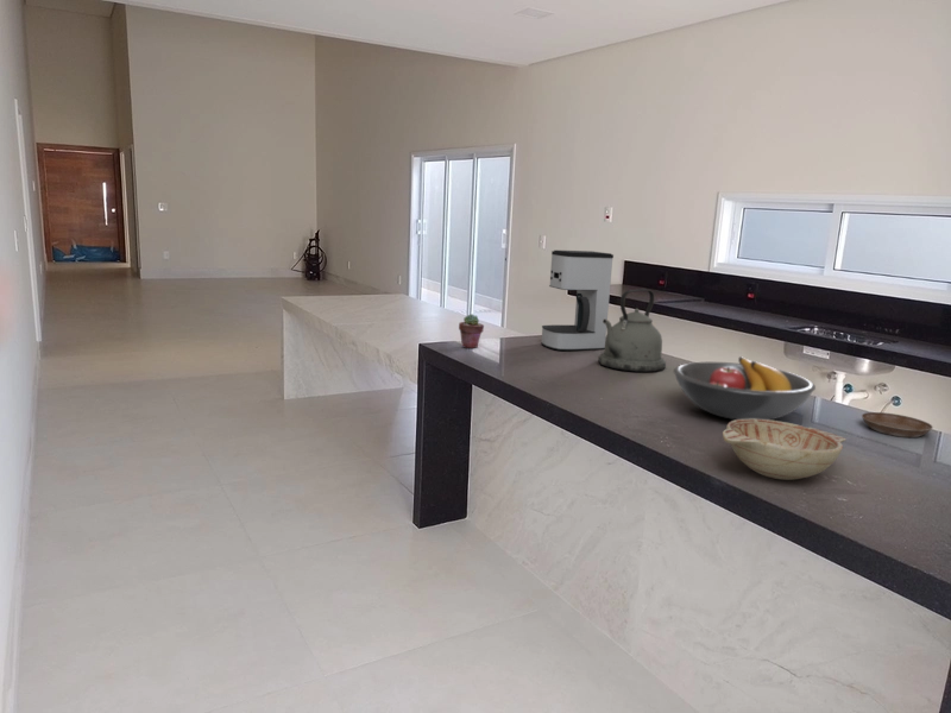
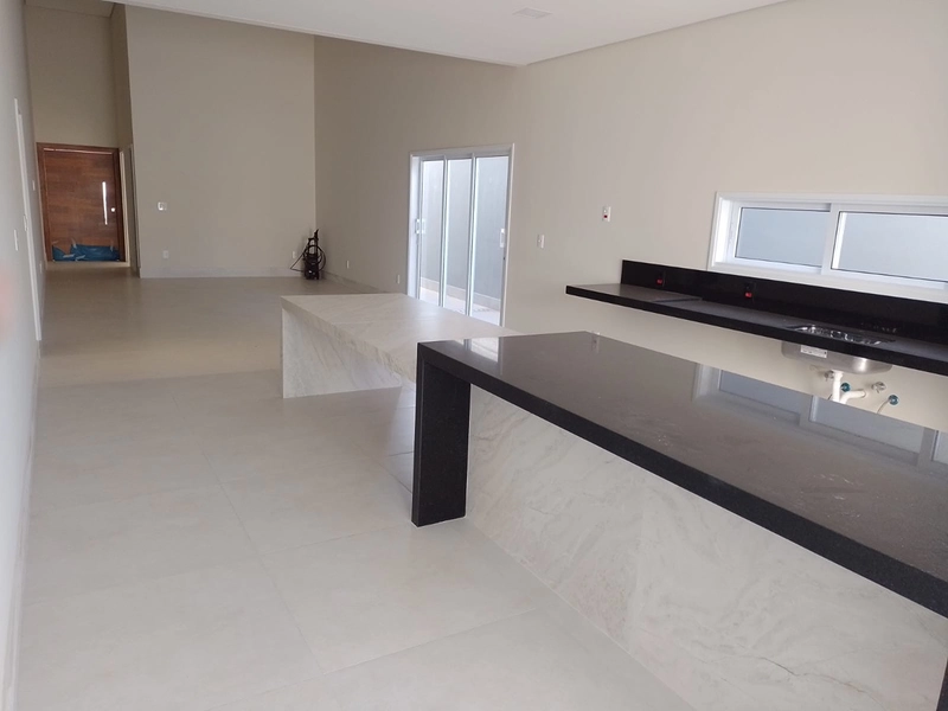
- kettle [597,289,667,373]
- potted succulent [458,313,485,349]
- fruit bowl [673,355,817,421]
- coffee maker [540,250,615,352]
- saucer [861,411,934,438]
- decorative bowl [722,418,848,481]
